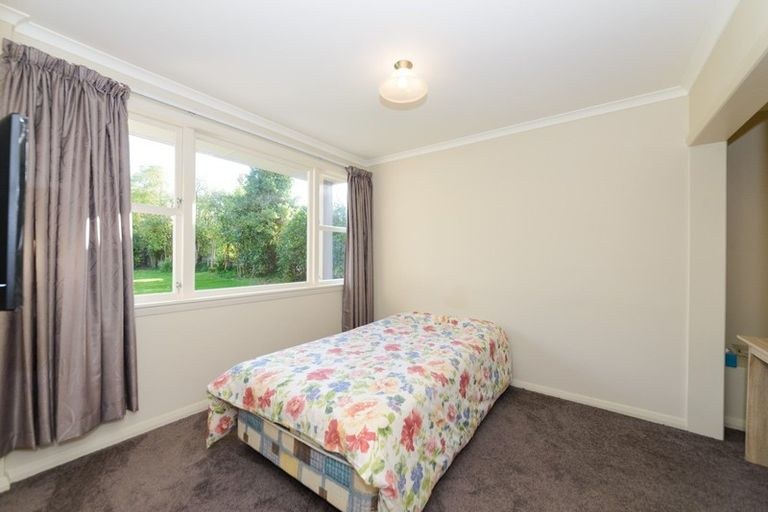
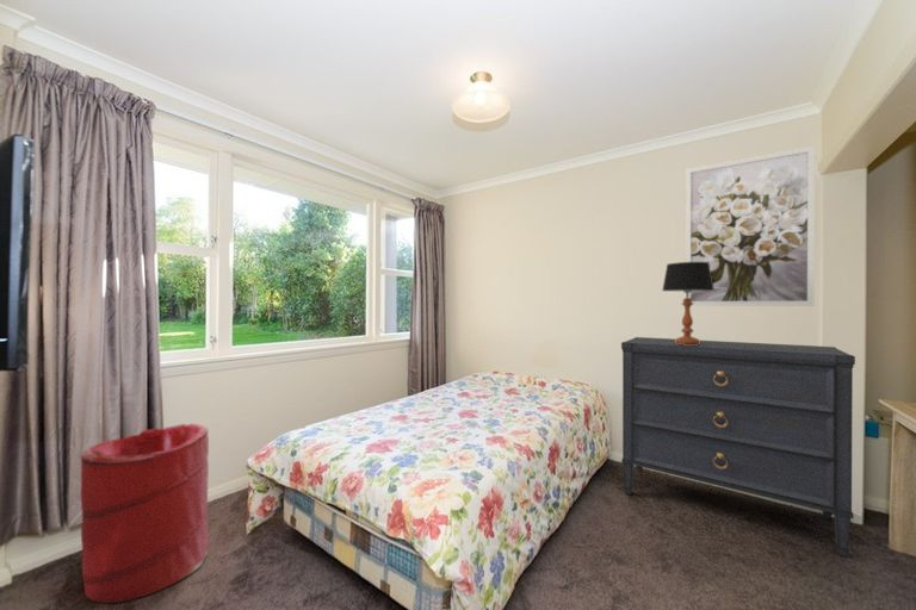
+ dresser [620,336,856,559]
+ wall art [685,144,816,307]
+ laundry hamper [80,422,210,604]
+ table lamp [661,261,713,346]
